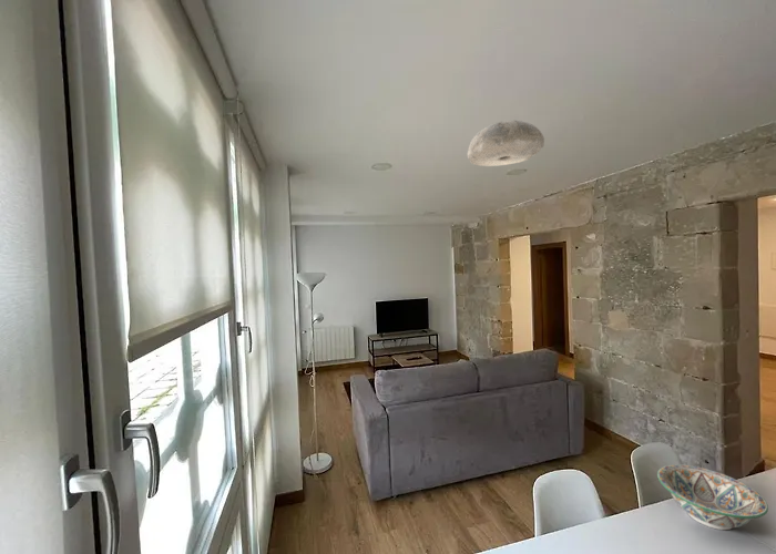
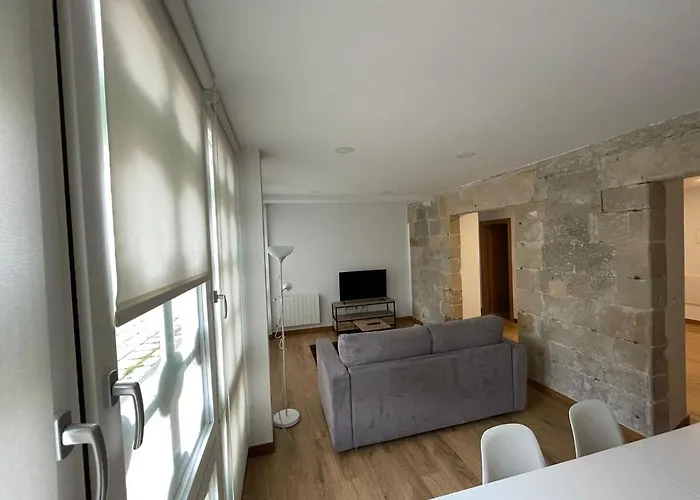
- decorative bowl [656,463,769,531]
- ceiling light [467,119,545,167]
